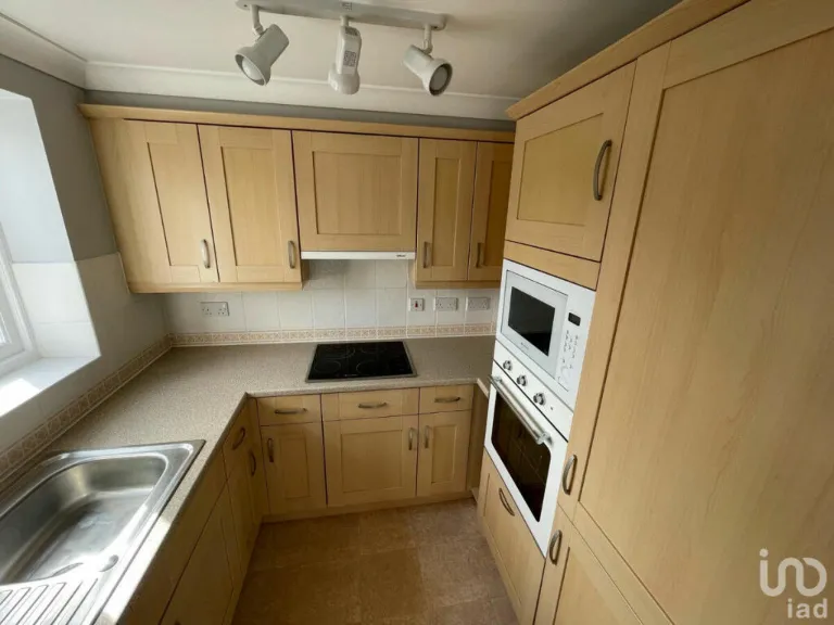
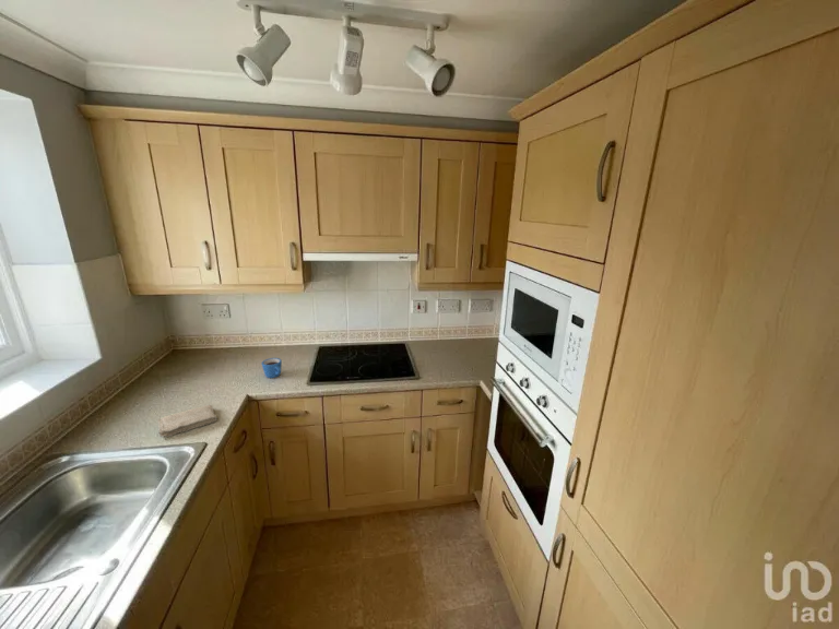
+ mug [261,357,283,379]
+ washcloth [157,404,218,438]
